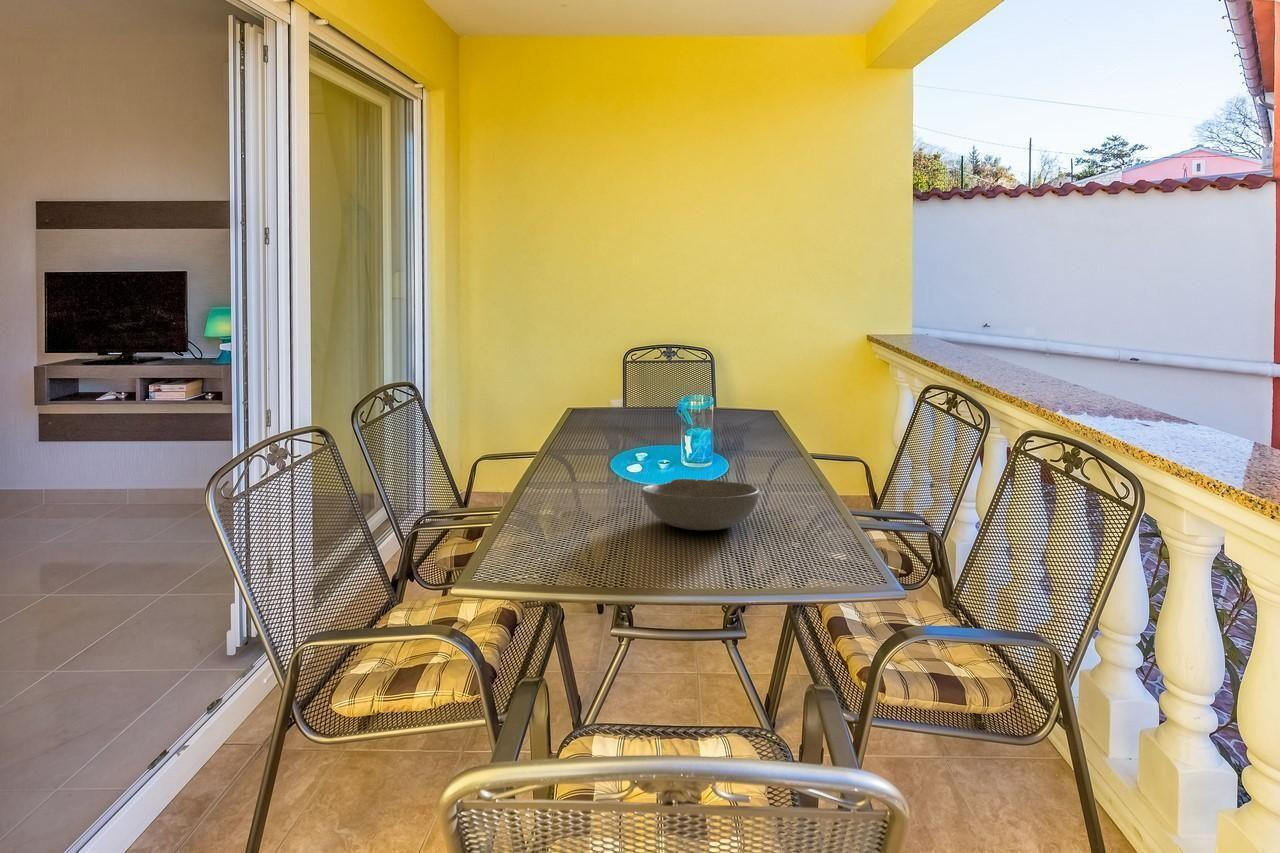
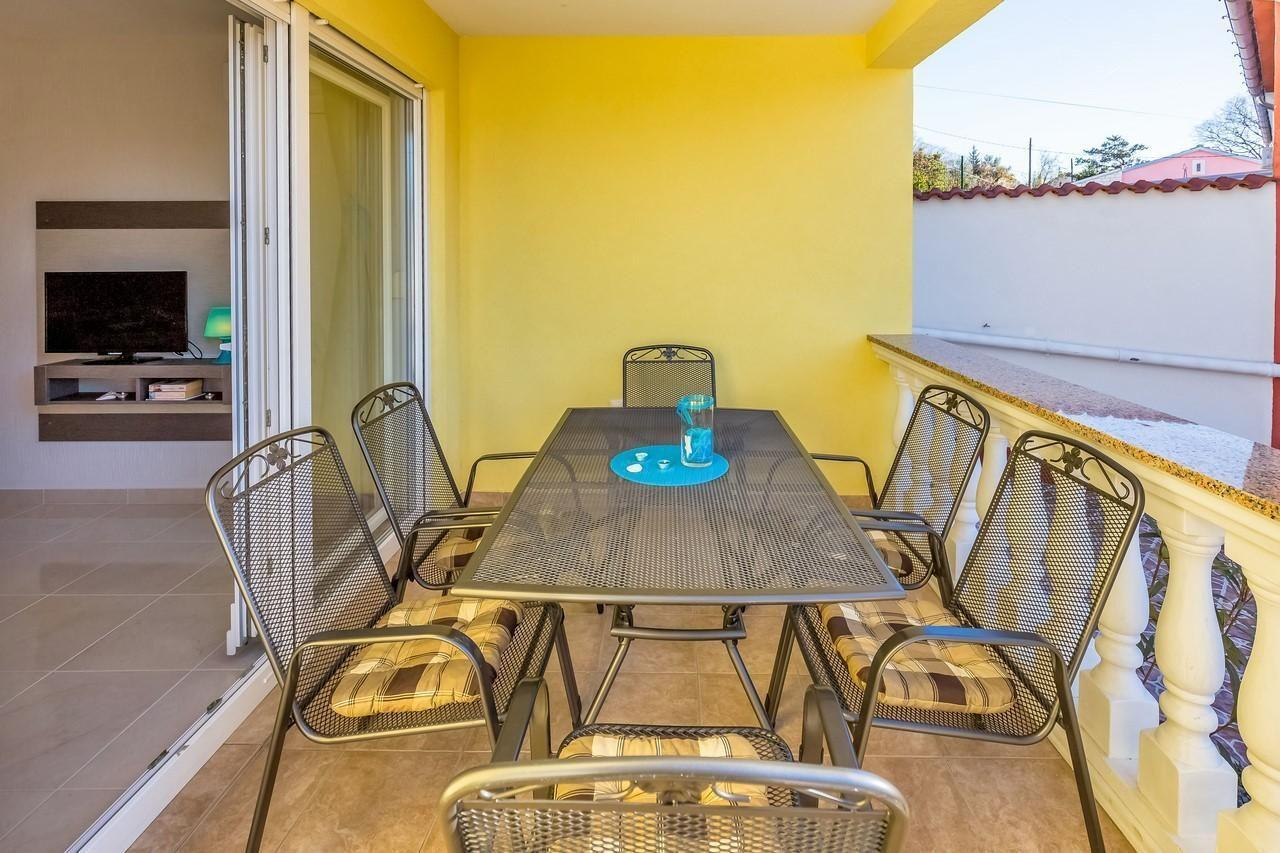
- bowl [640,478,760,531]
